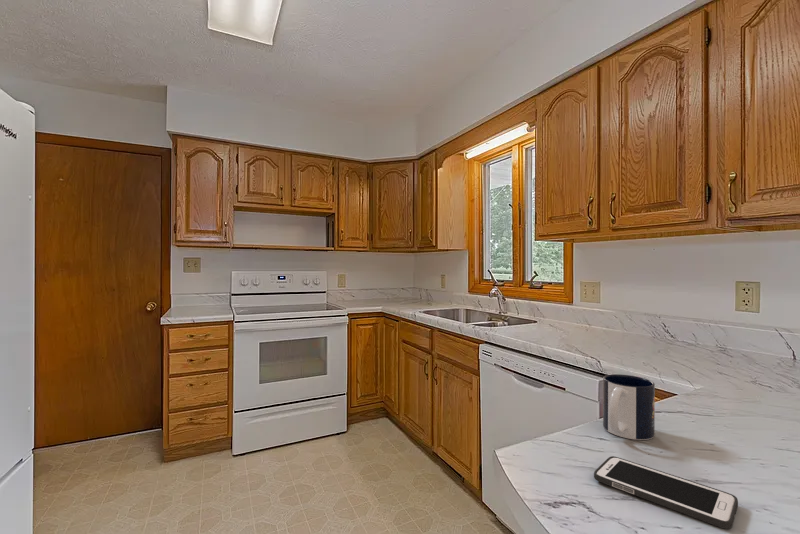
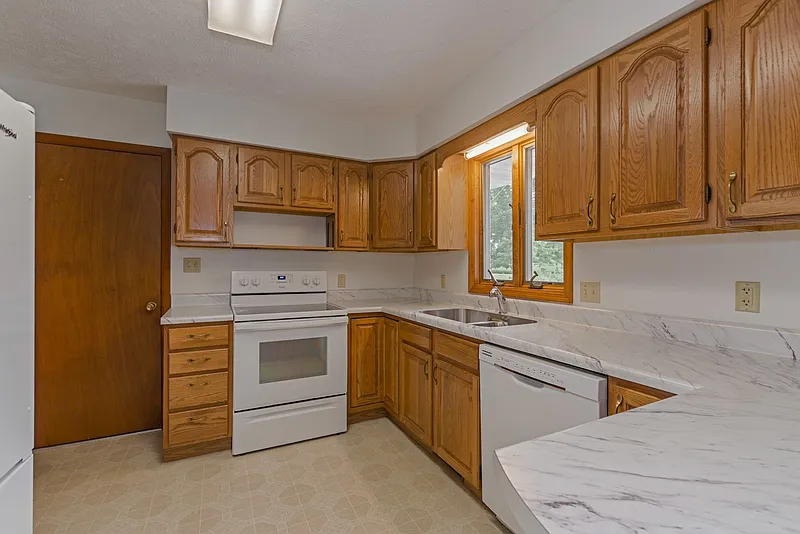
- mug [602,373,656,441]
- cell phone [593,455,739,530]
